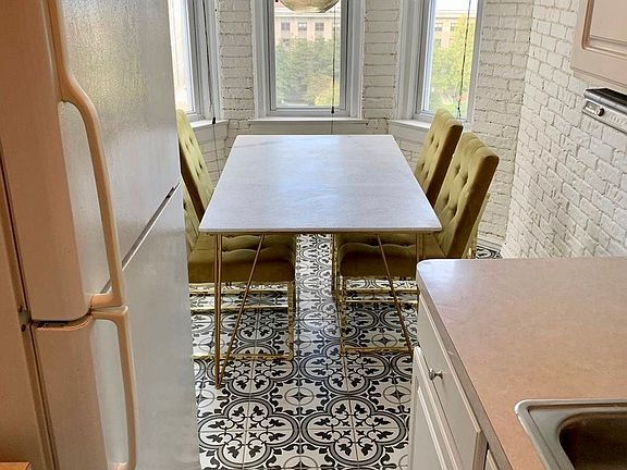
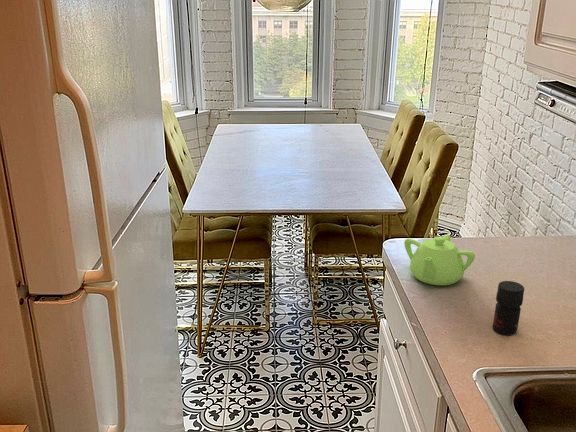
+ jar [492,280,525,336]
+ teapot [403,234,476,286]
